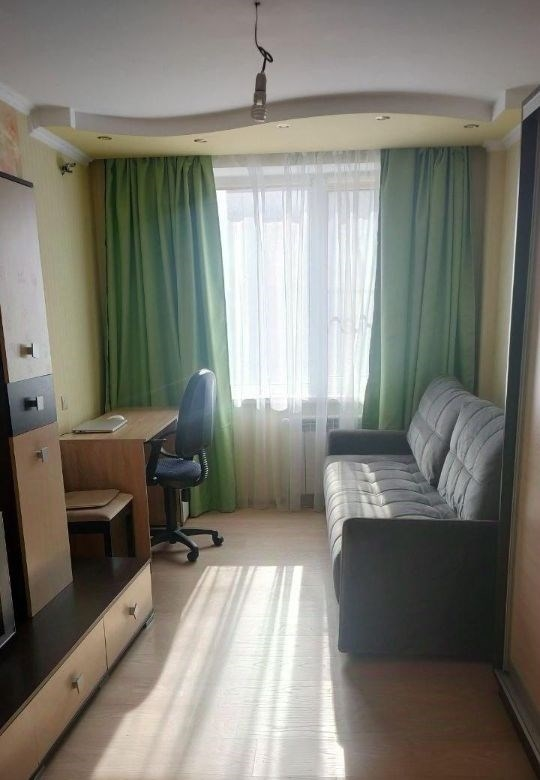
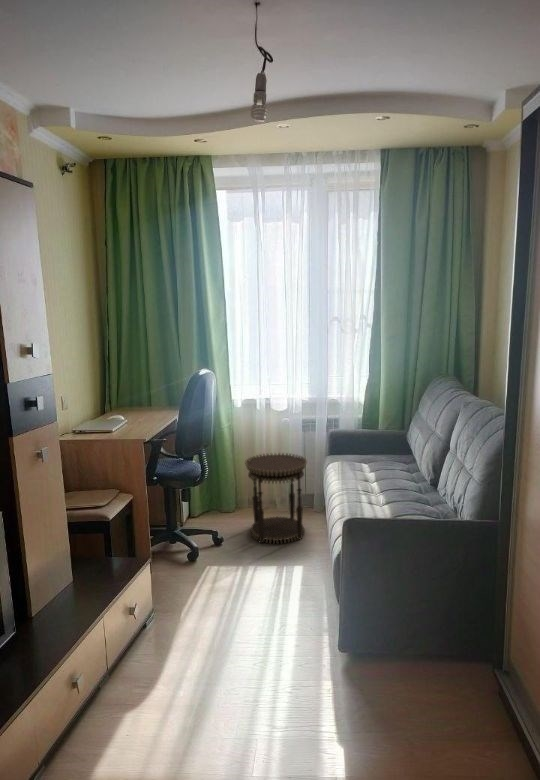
+ side table [244,451,308,545]
